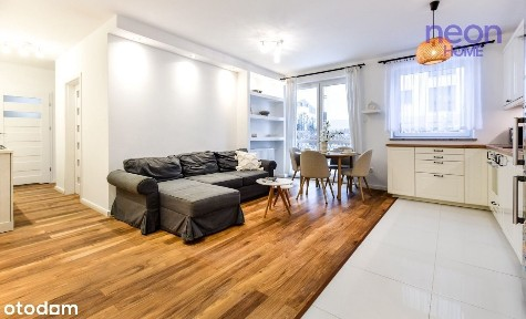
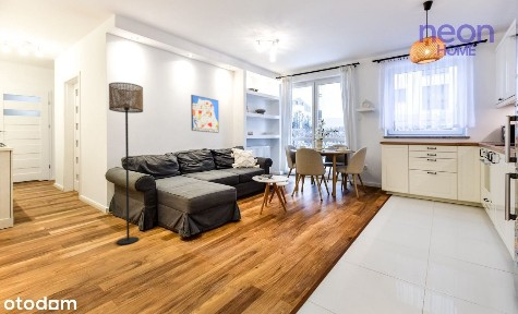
+ floor lamp [108,82,144,245]
+ wall art [190,94,219,134]
